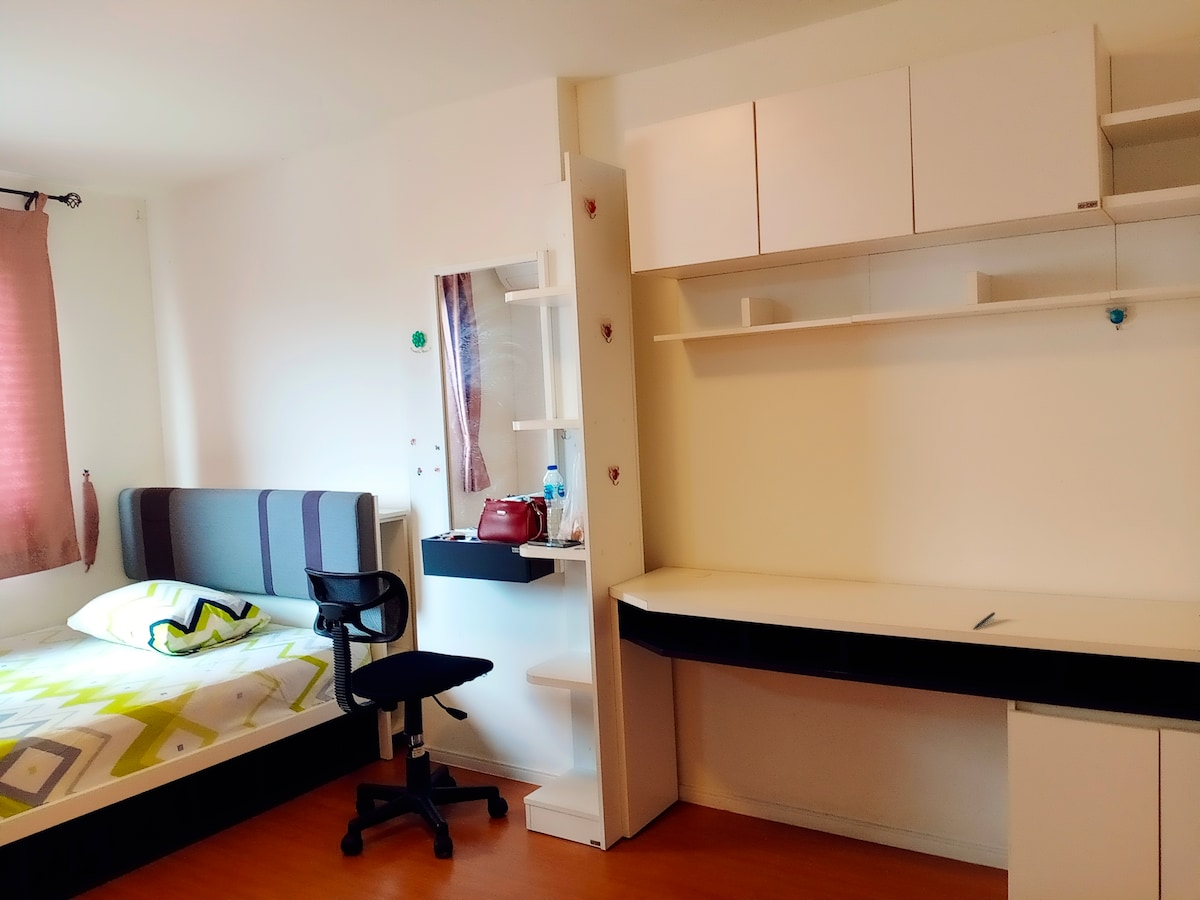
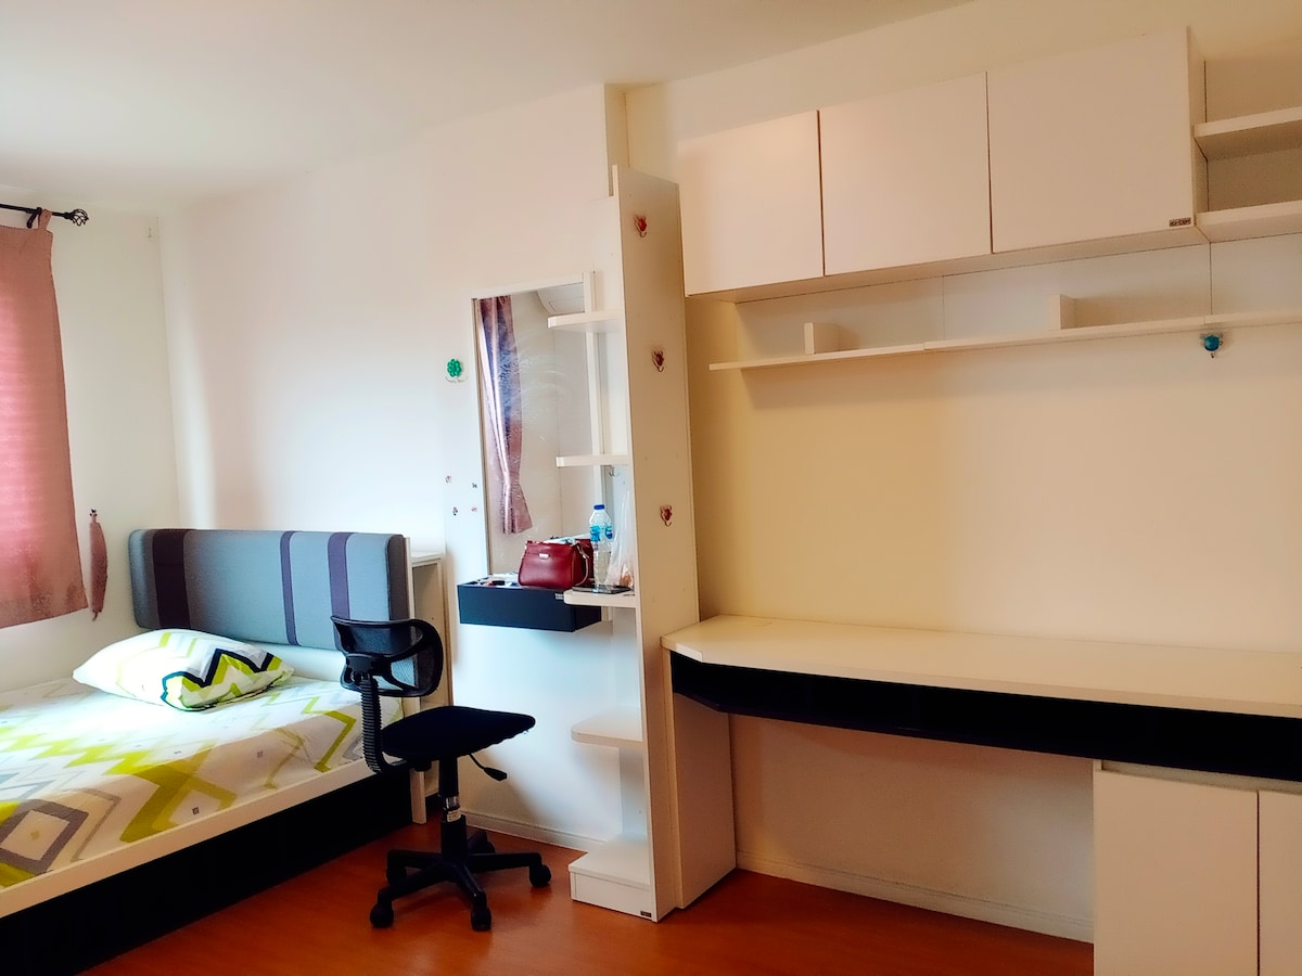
- pen [972,611,996,630]
